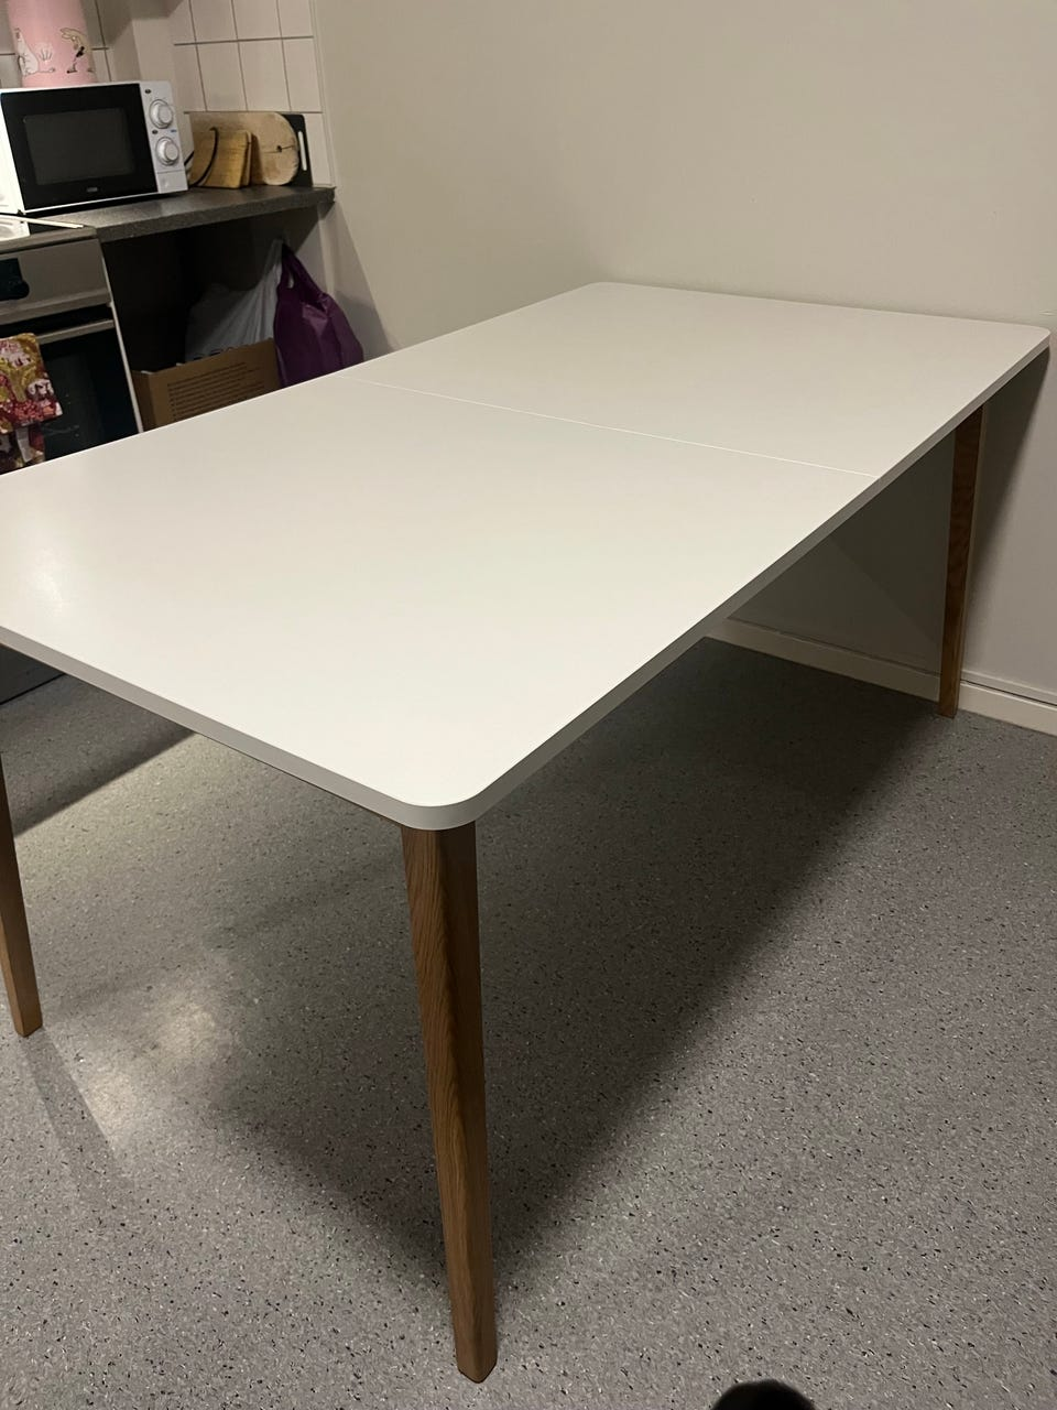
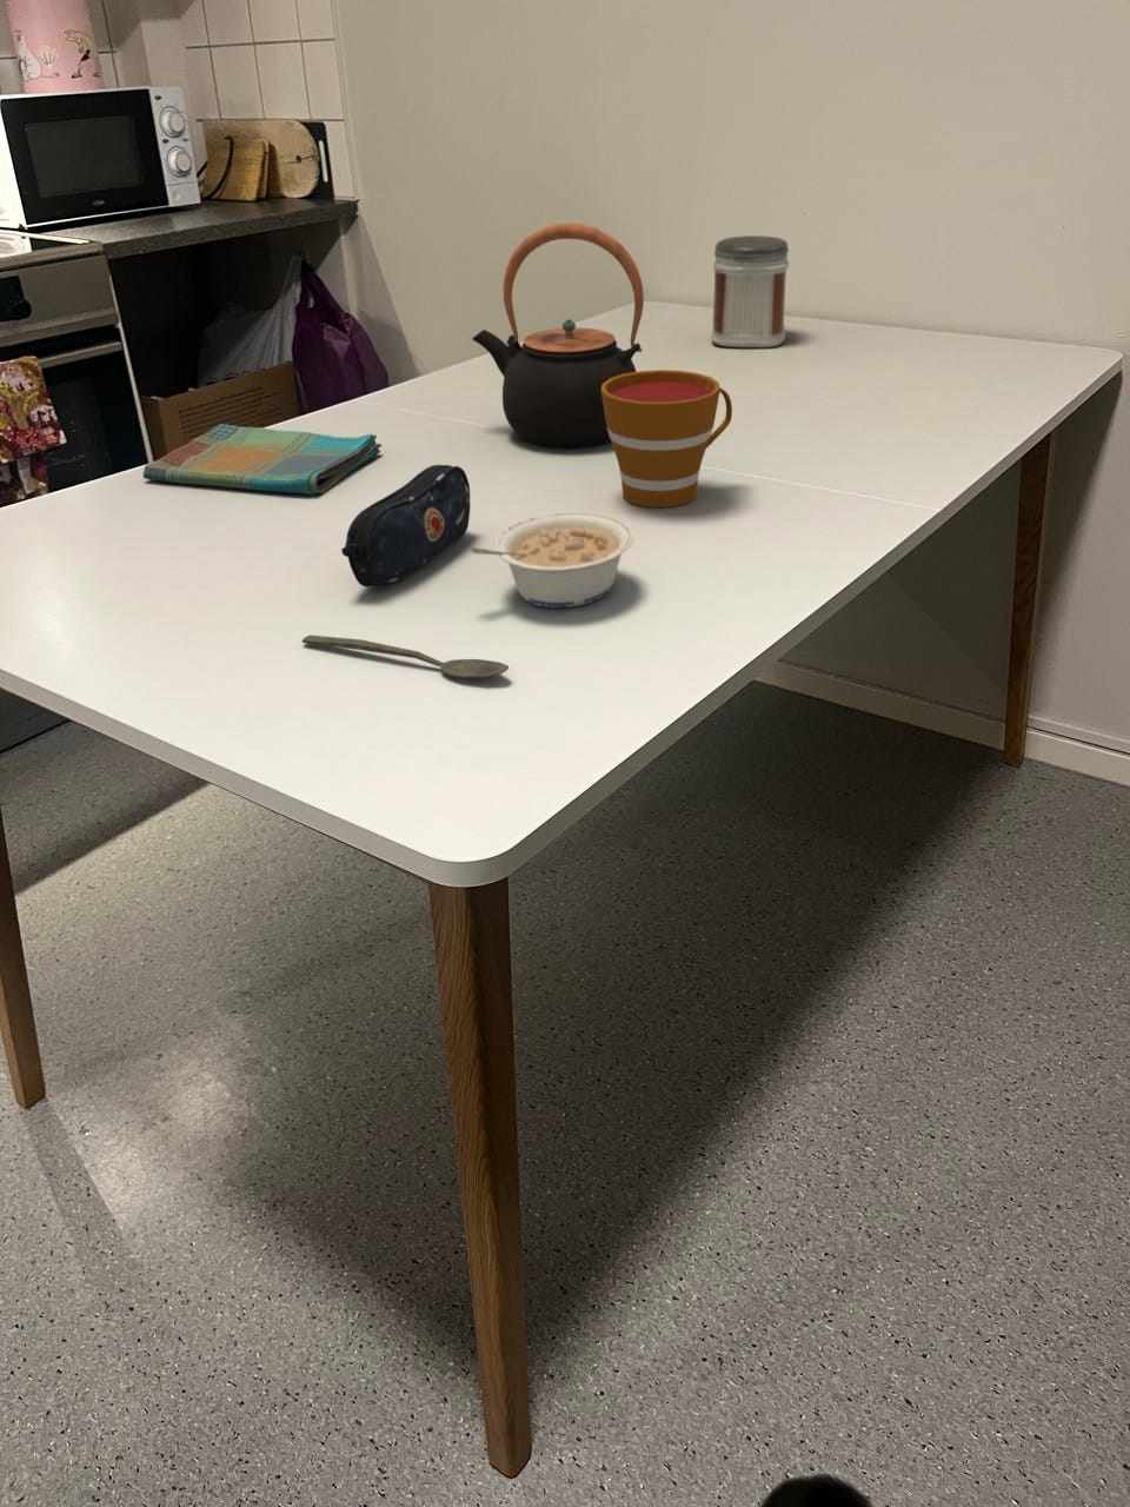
+ legume [468,511,635,609]
+ teapot [471,223,645,450]
+ spoon [301,635,509,679]
+ cup [602,369,734,509]
+ jar [710,234,789,349]
+ dish towel [142,424,382,496]
+ pencil case [341,464,471,589]
